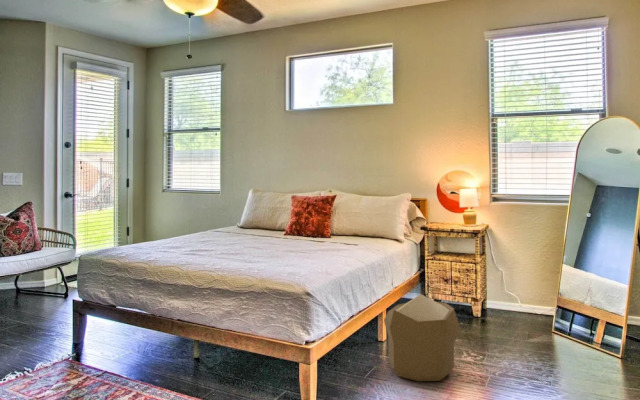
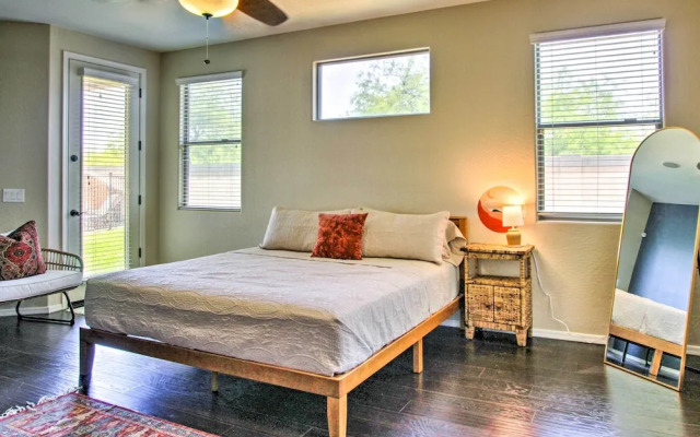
- pouf [383,293,462,382]
